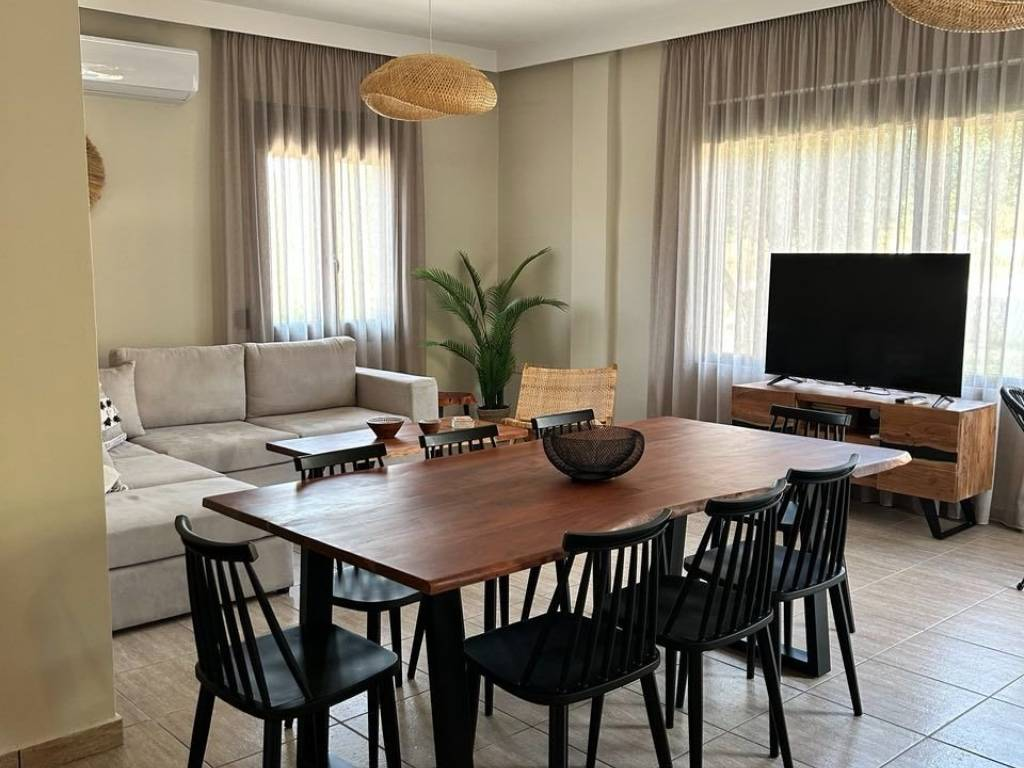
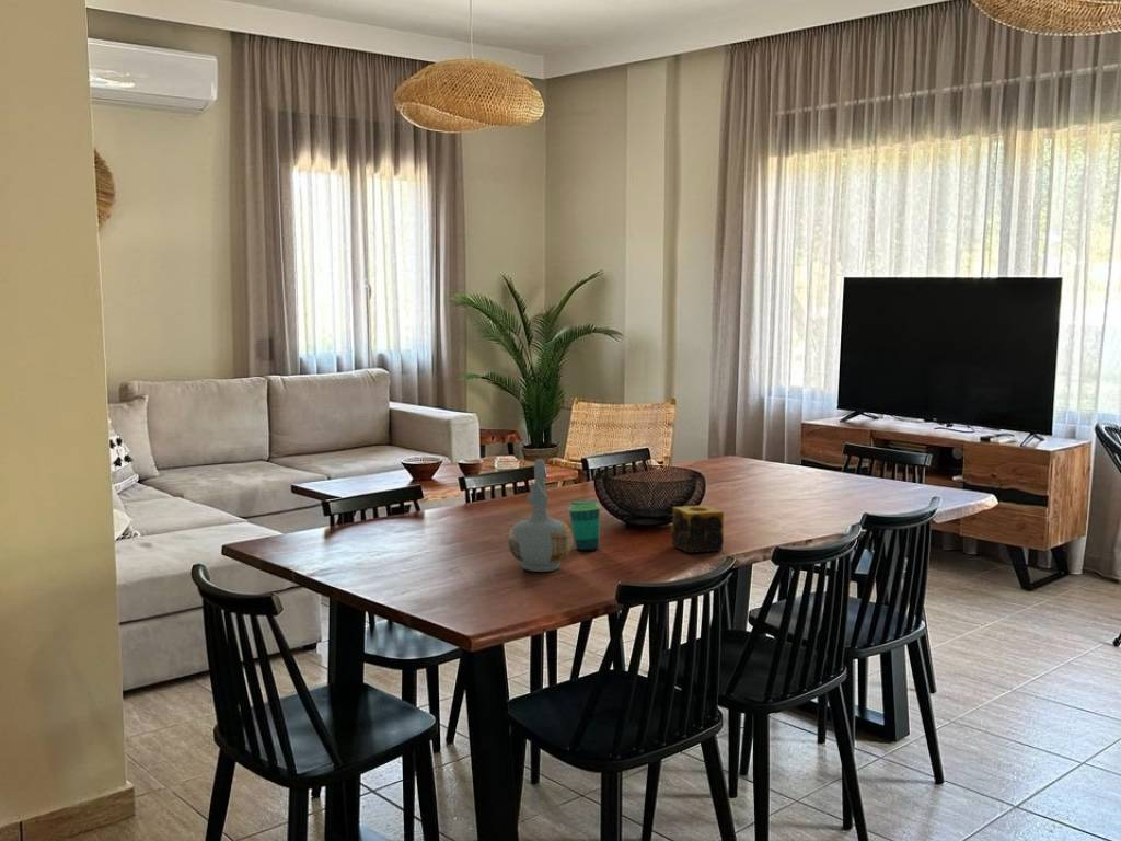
+ cup [567,498,601,552]
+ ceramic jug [507,458,574,573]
+ candle [670,505,725,554]
